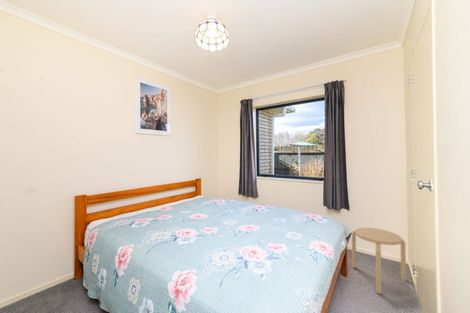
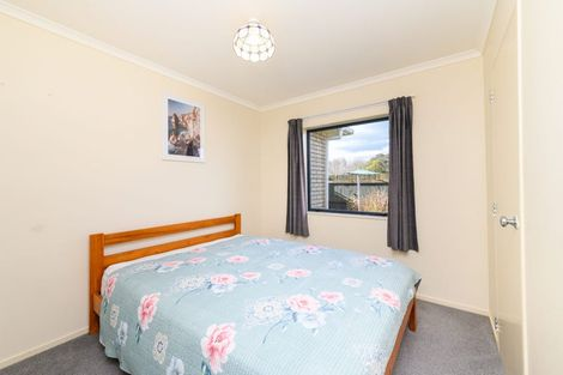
- stool [351,227,407,295]
